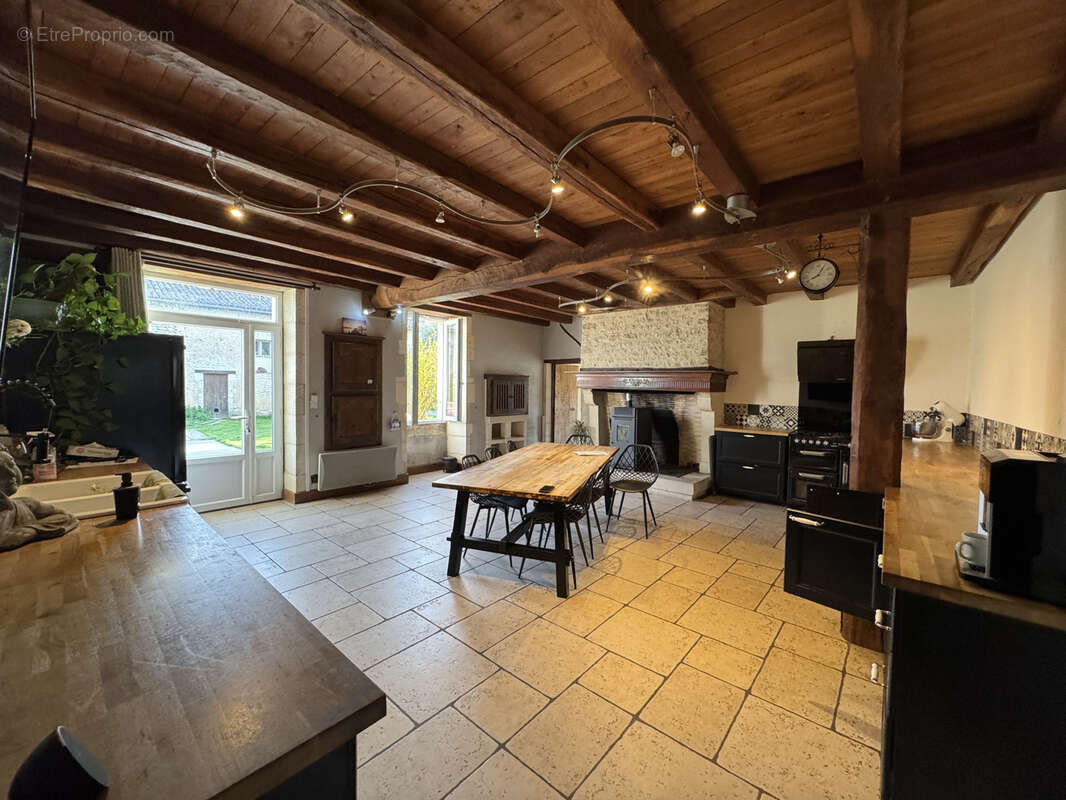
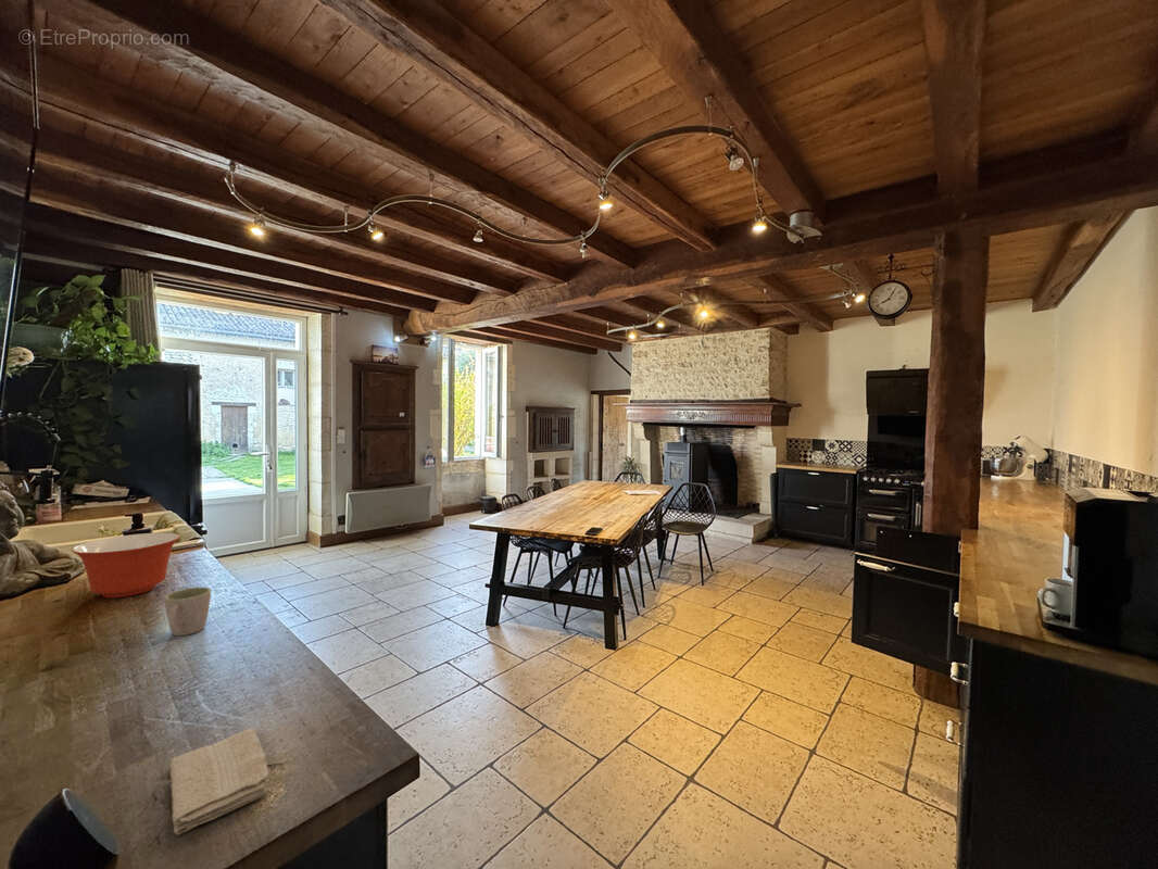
+ washcloth [168,727,269,836]
+ mug [163,585,212,637]
+ mixing bowl [71,532,180,599]
